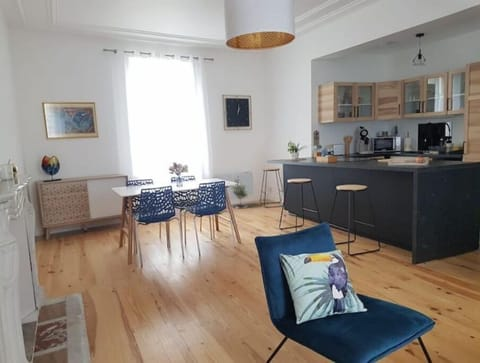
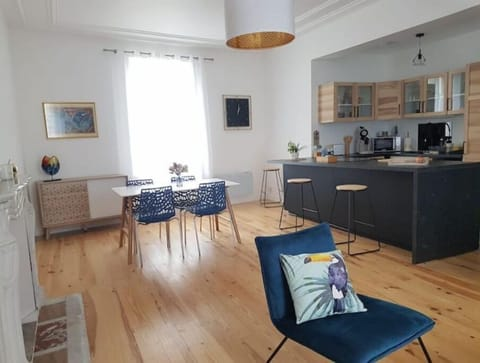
- potted tree [230,176,250,209]
